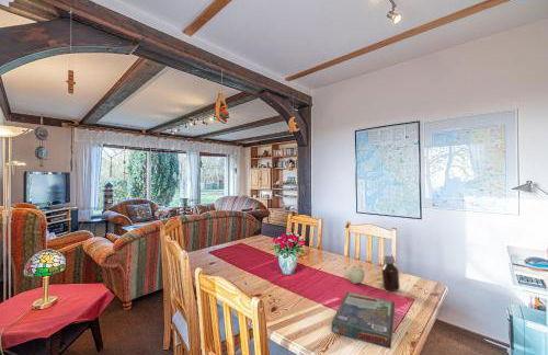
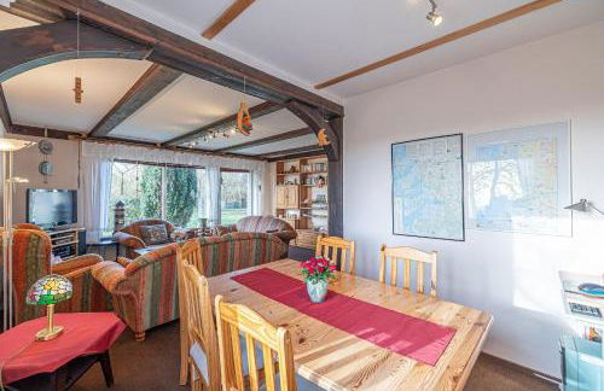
- bottle [380,255,401,293]
- fruit [346,264,366,285]
- board game [331,290,396,350]
